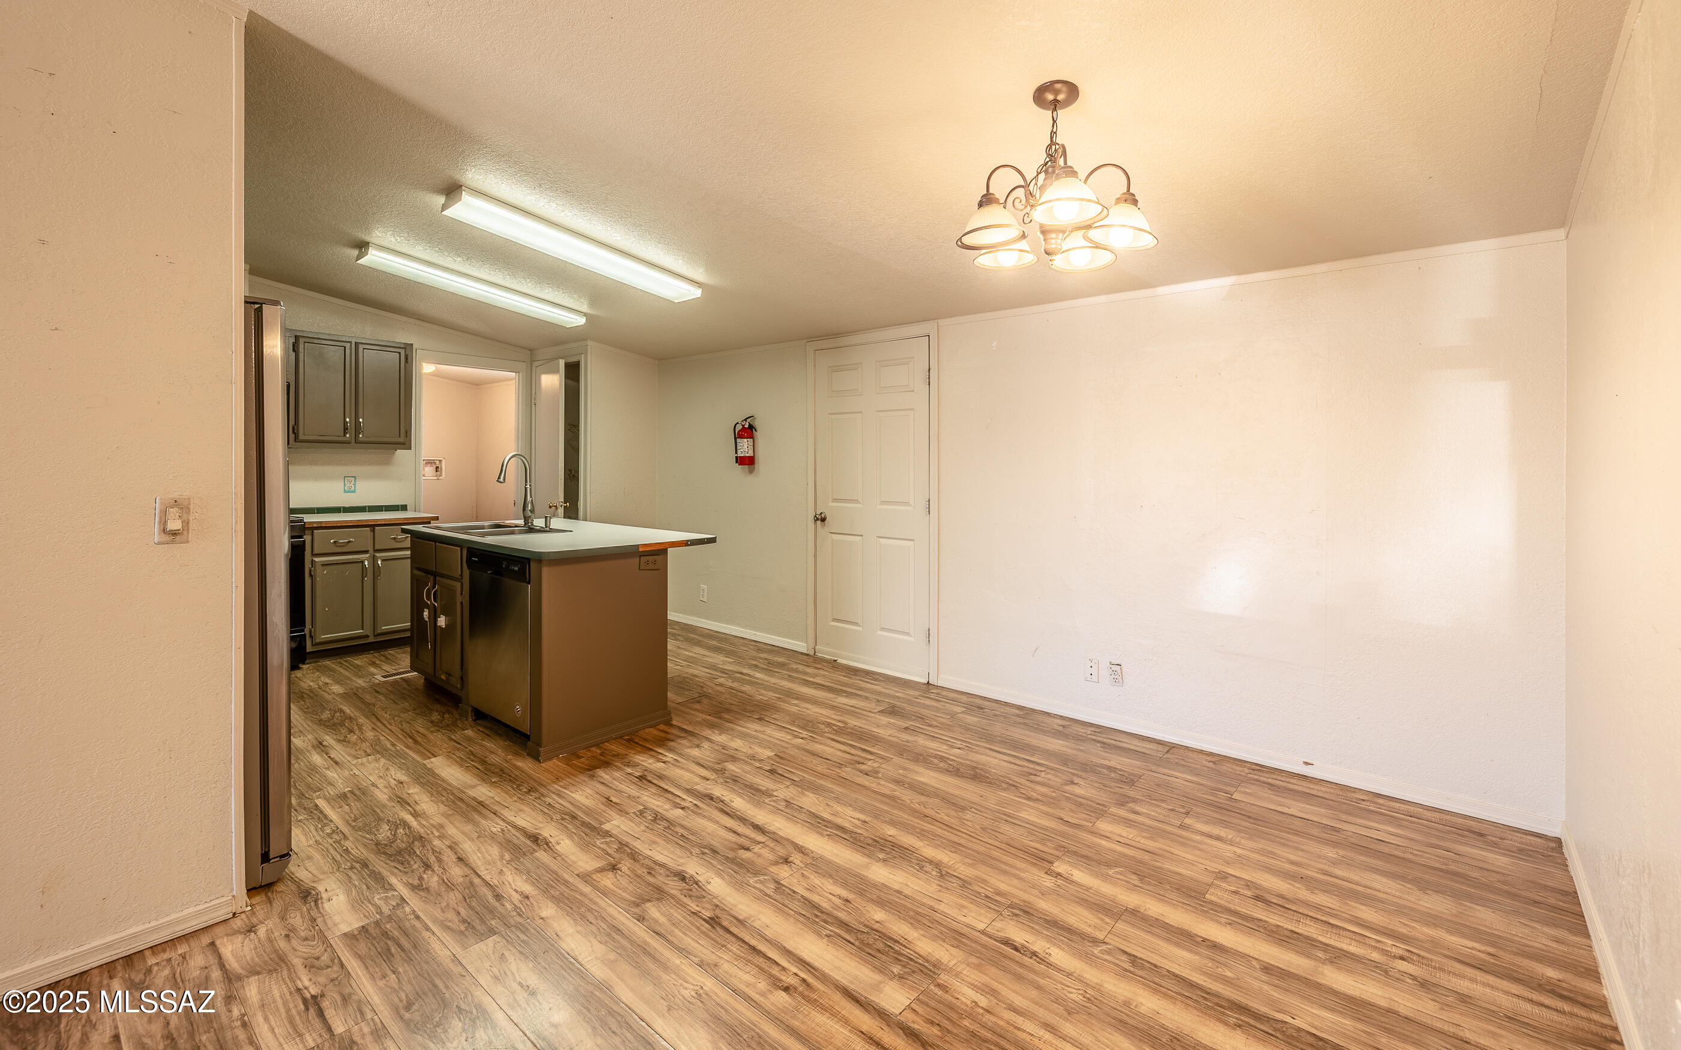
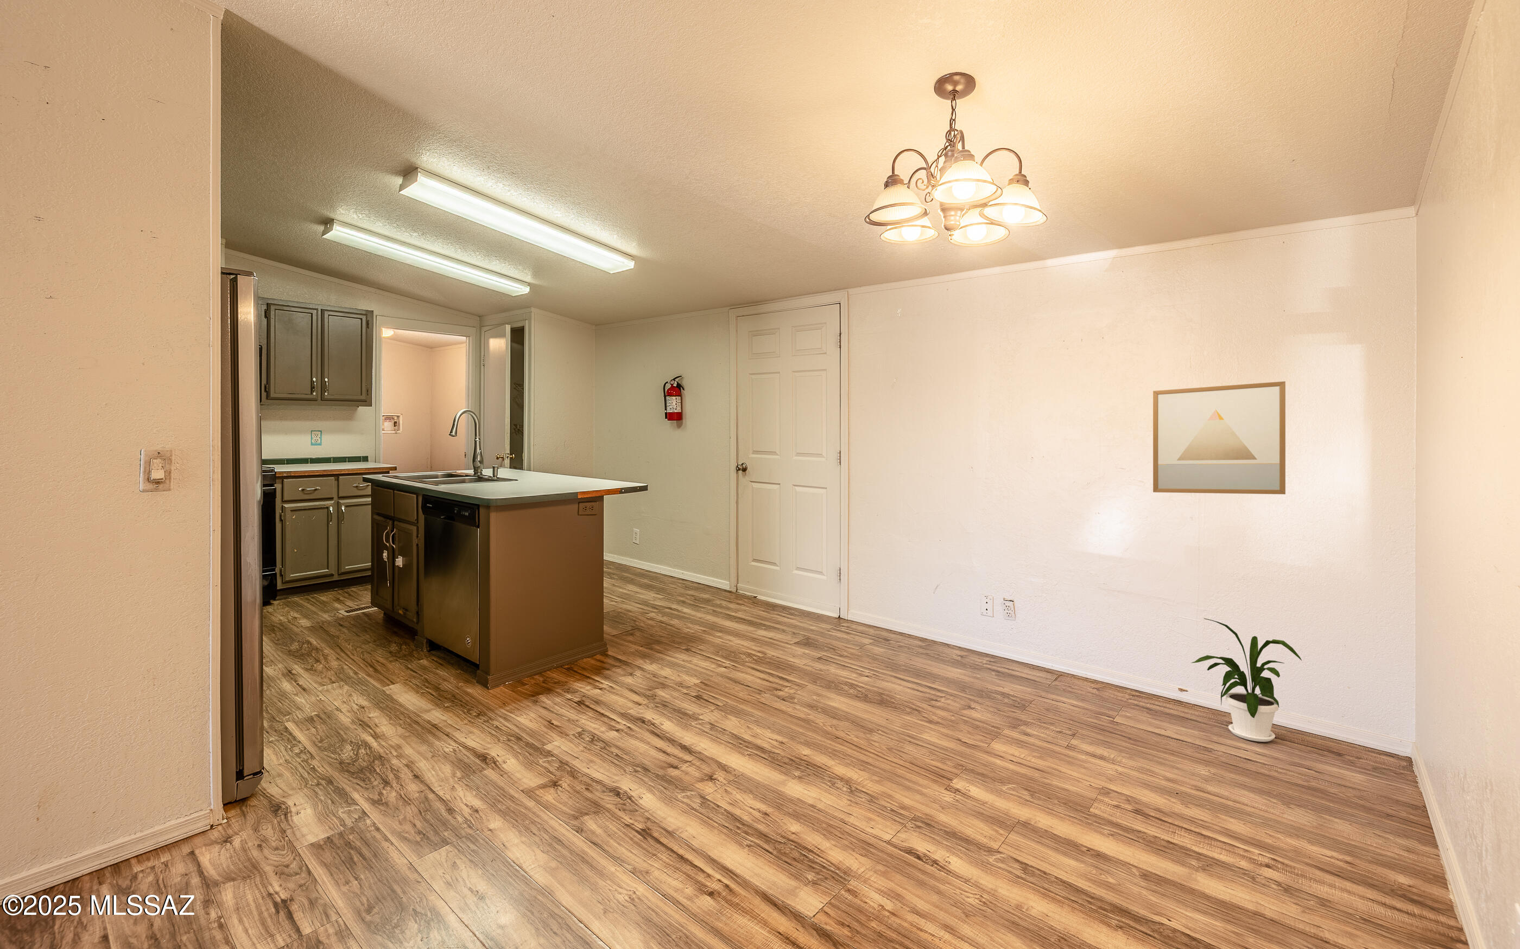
+ house plant [1190,618,1302,742]
+ wall art [1152,380,1286,494]
